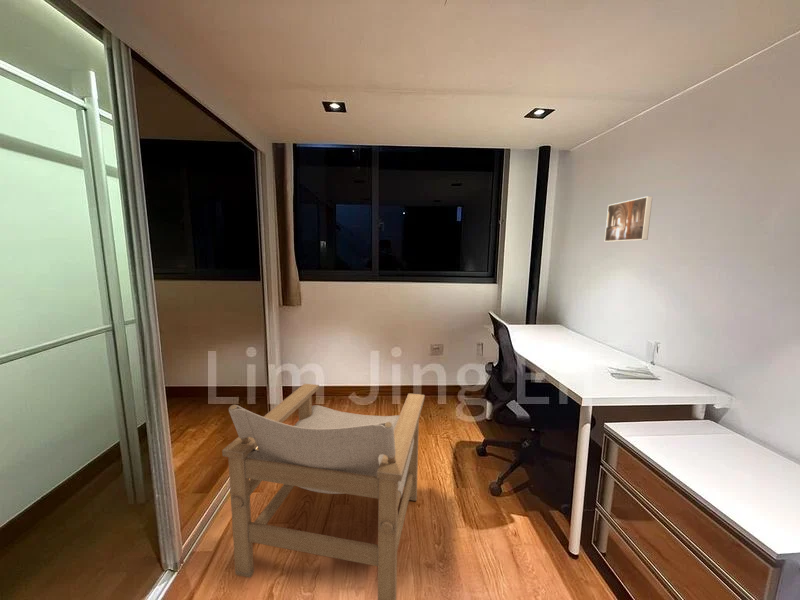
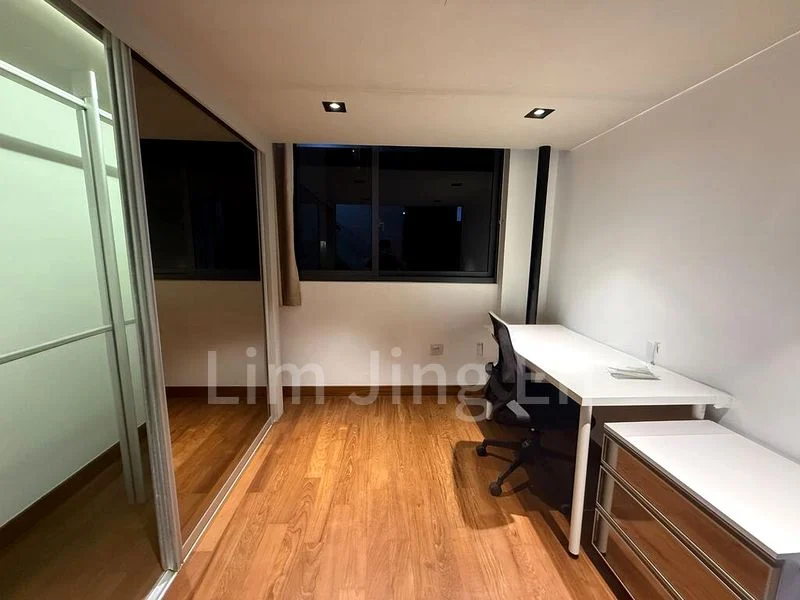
- lounge chair [221,383,426,600]
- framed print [604,195,654,243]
